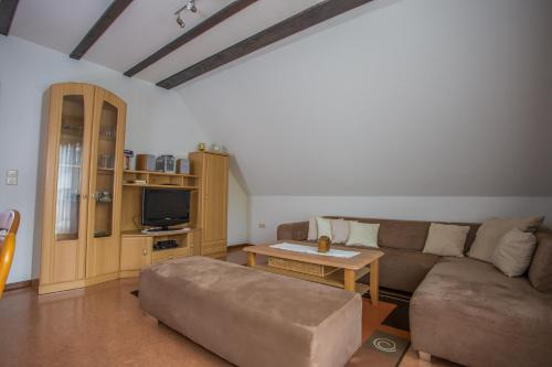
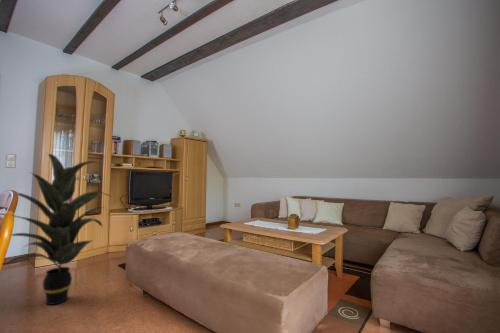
+ indoor plant [4,153,111,306]
